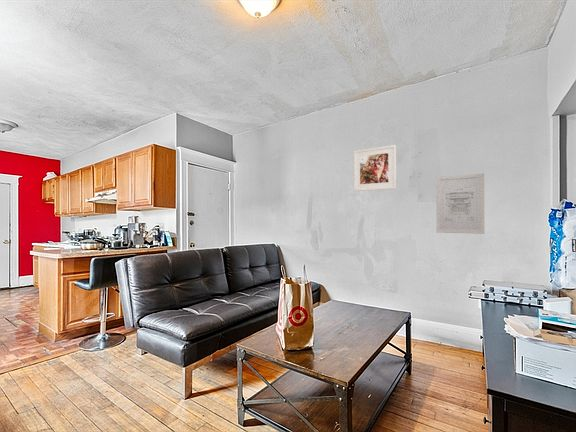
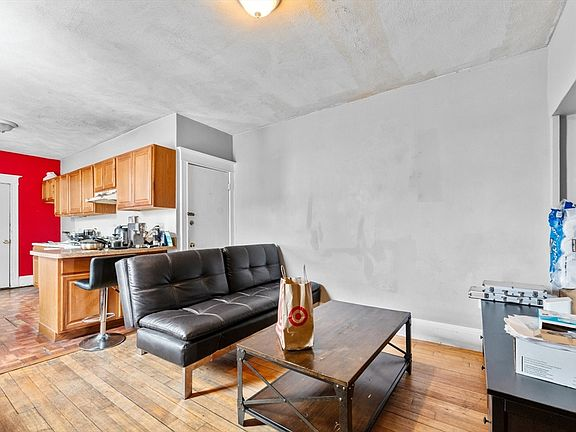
- wall art [435,172,485,235]
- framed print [353,144,397,192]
